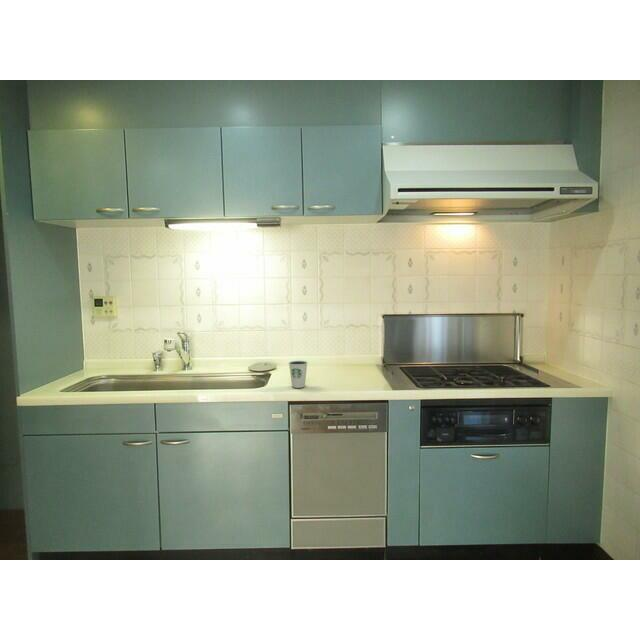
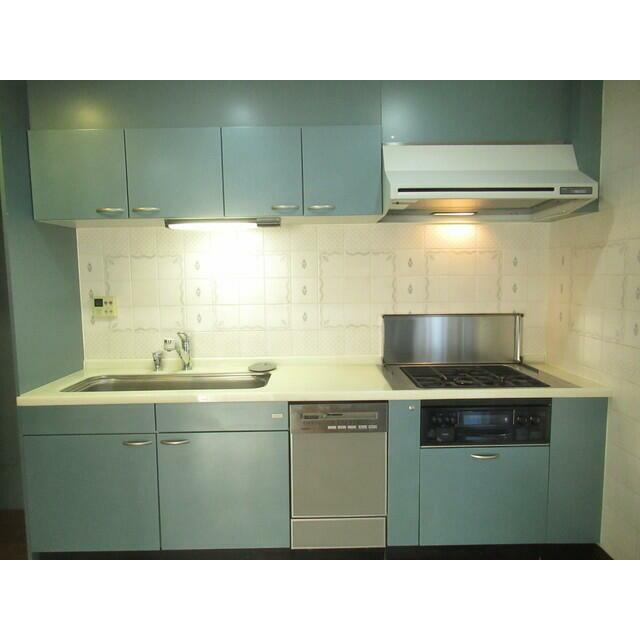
- dixie cup [288,360,309,389]
